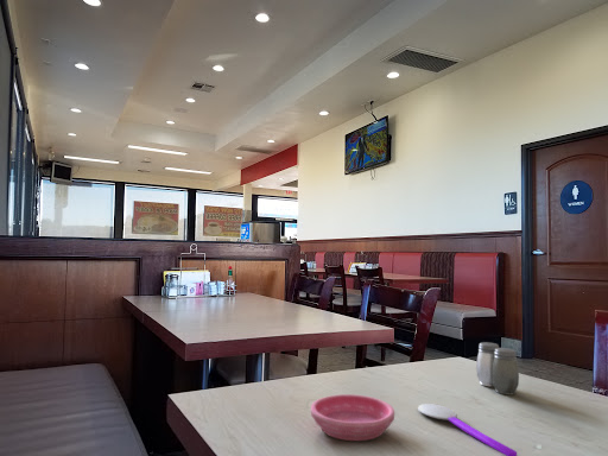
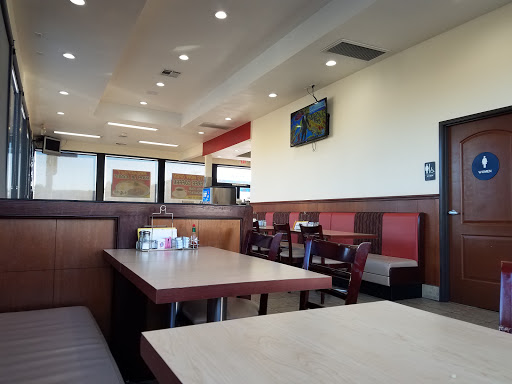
- salt and pepper shaker [475,341,520,397]
- saucer [310,393,395,442]
- spoon [417,403,518,456]
